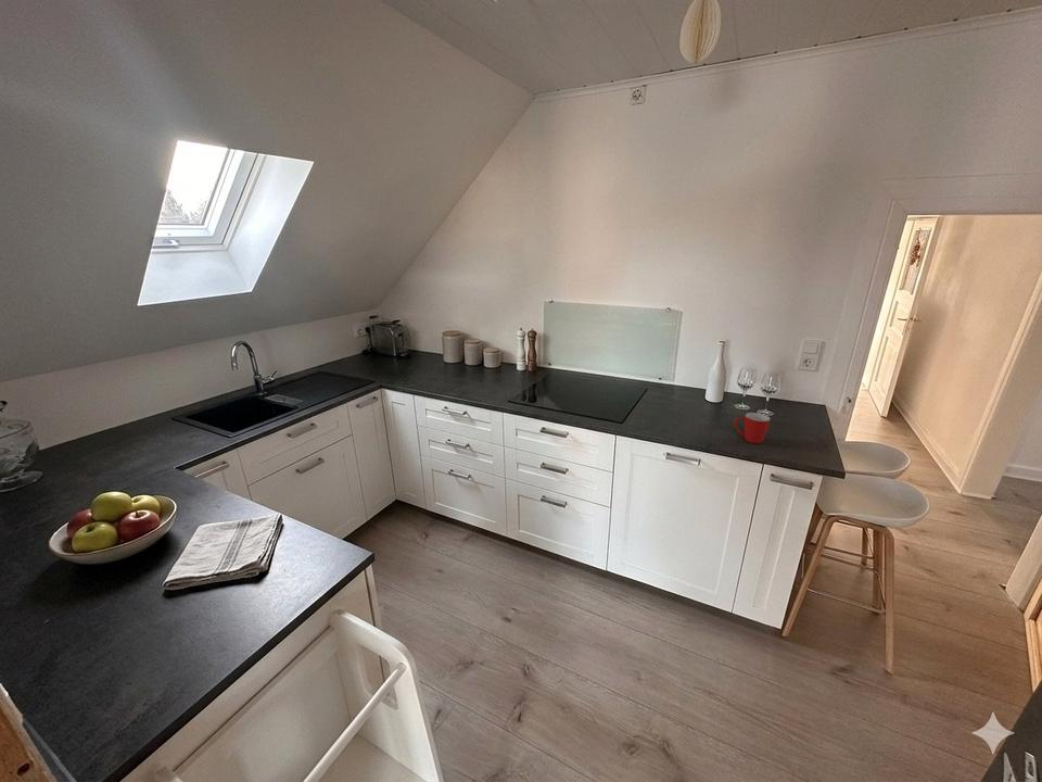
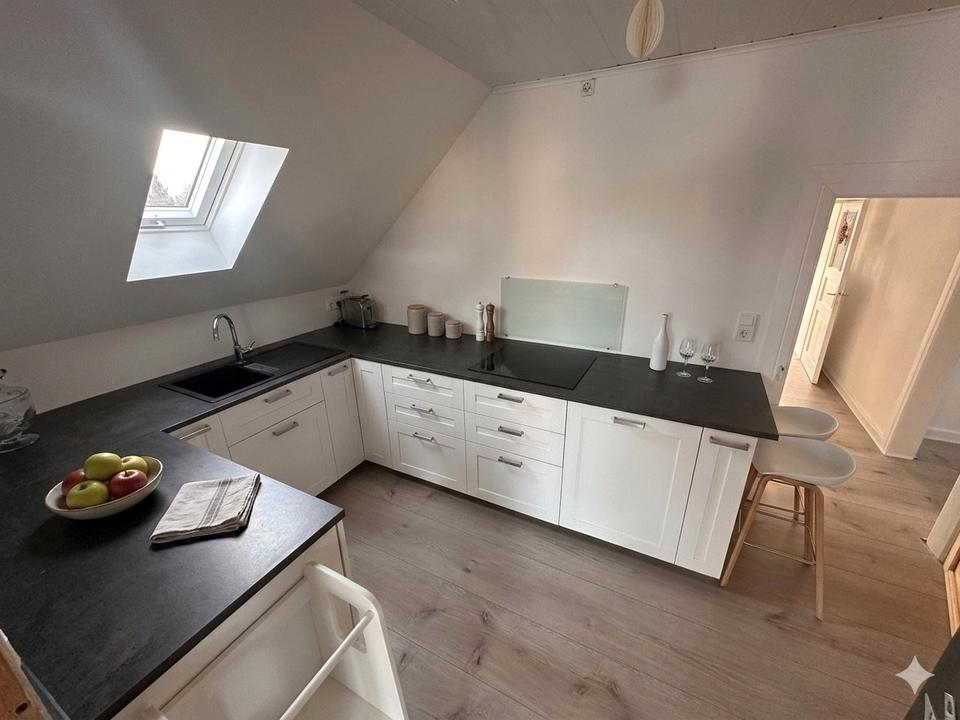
- mug [734,412,772,444]
